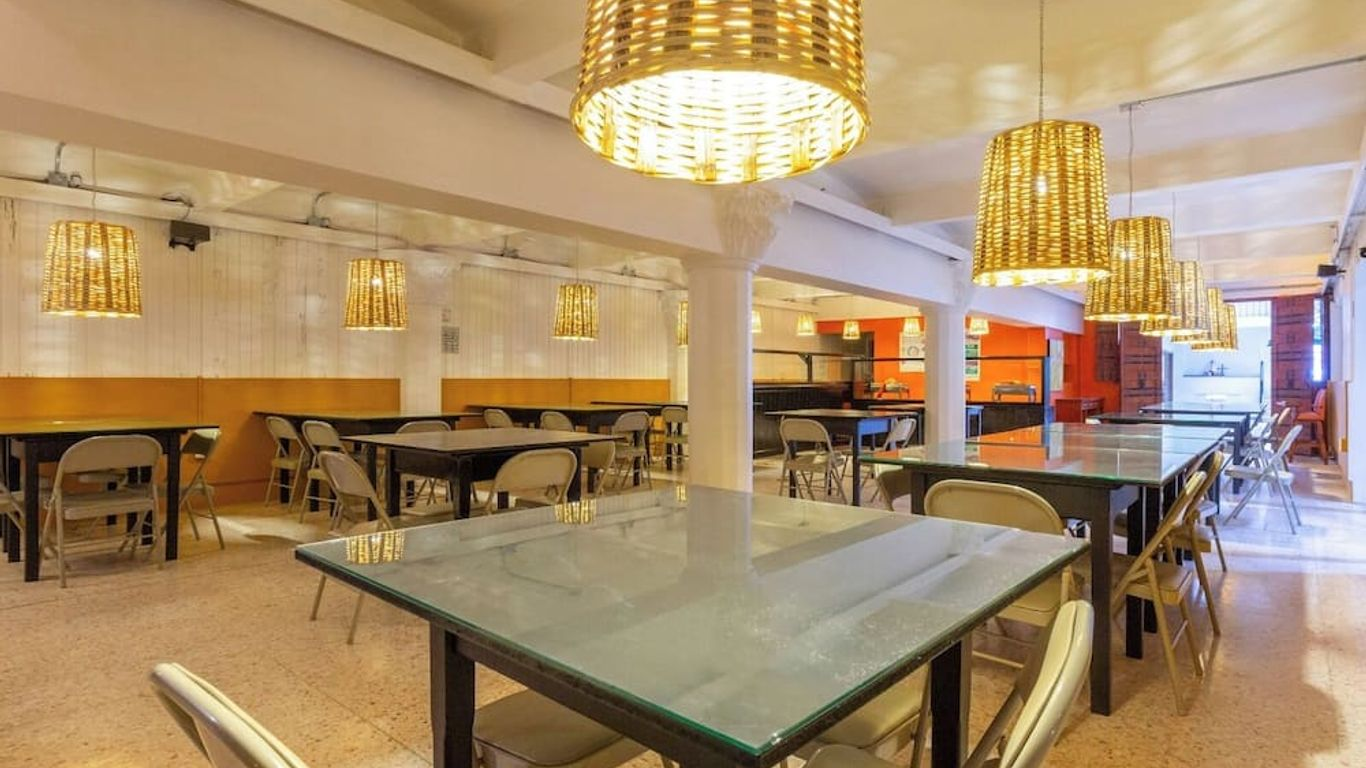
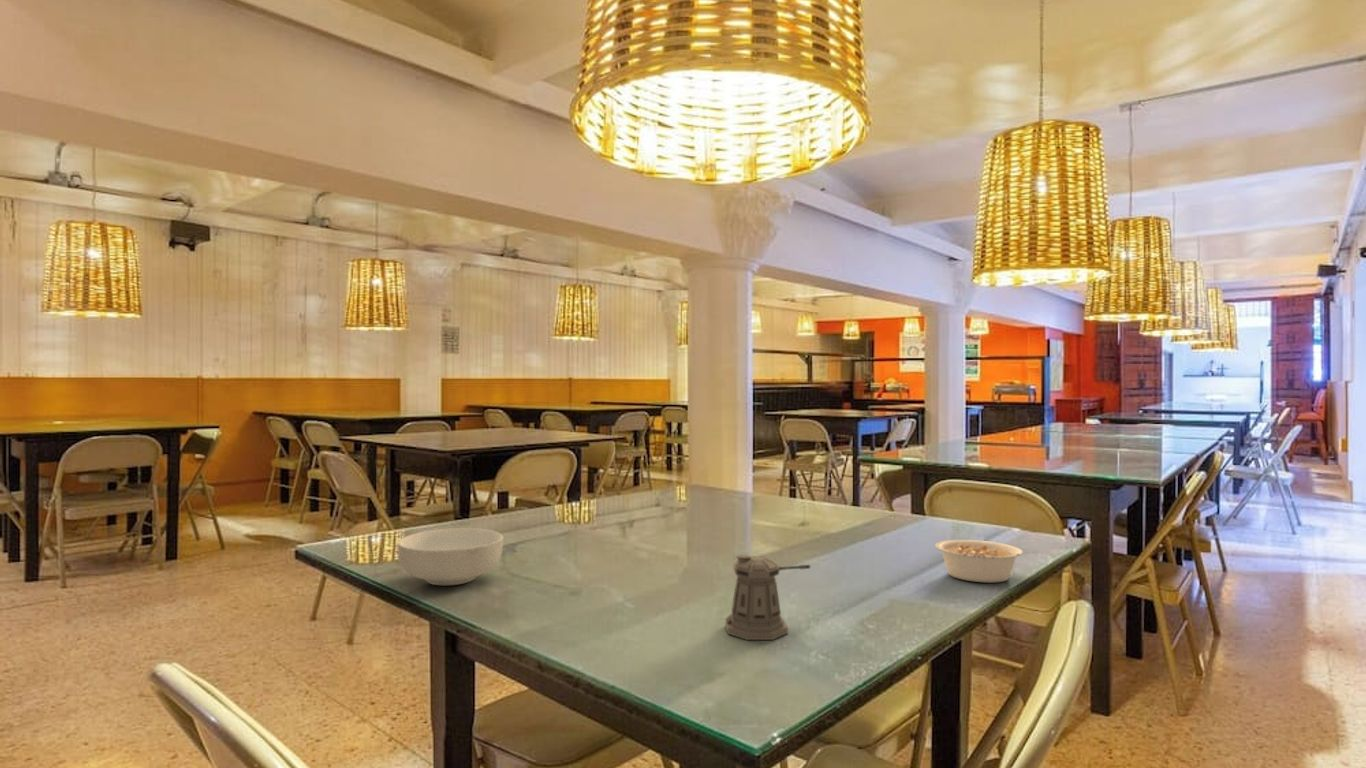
+ legume [934,539,1038,584]
+ pepper shaker [724,553,811,641]
+ cereal bowl [397,527,504,586]
